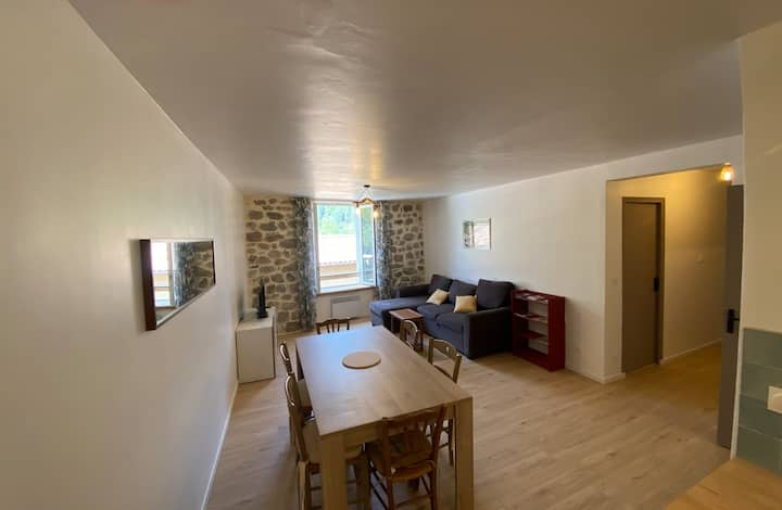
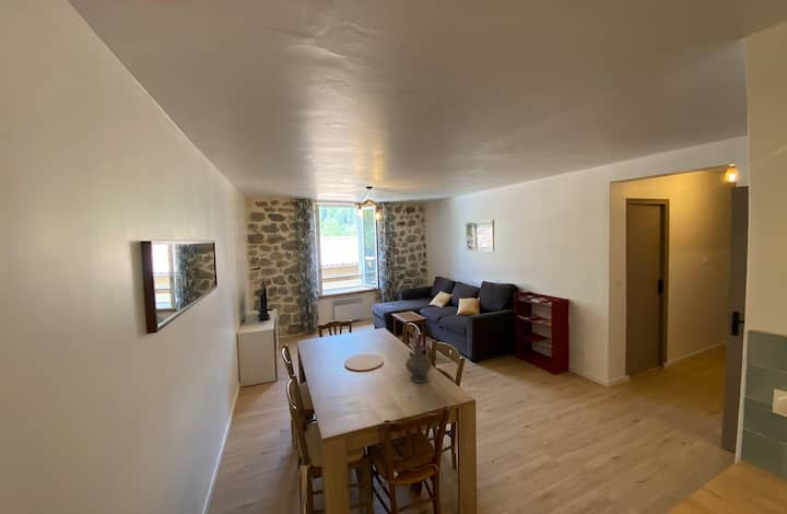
+ ceremonial vessel [404,338,433,384]
